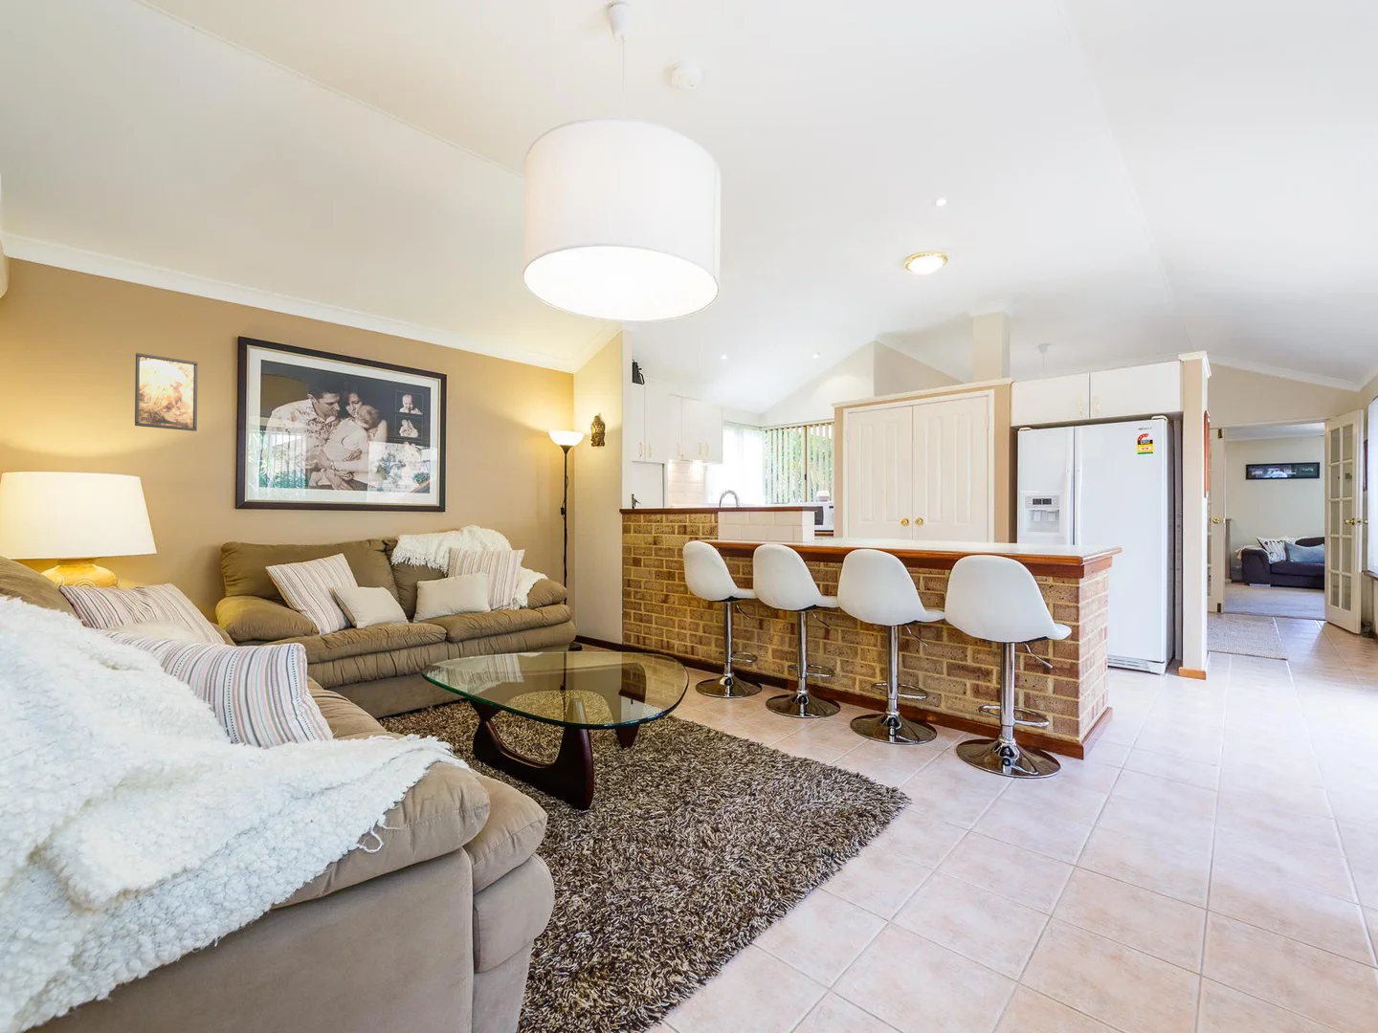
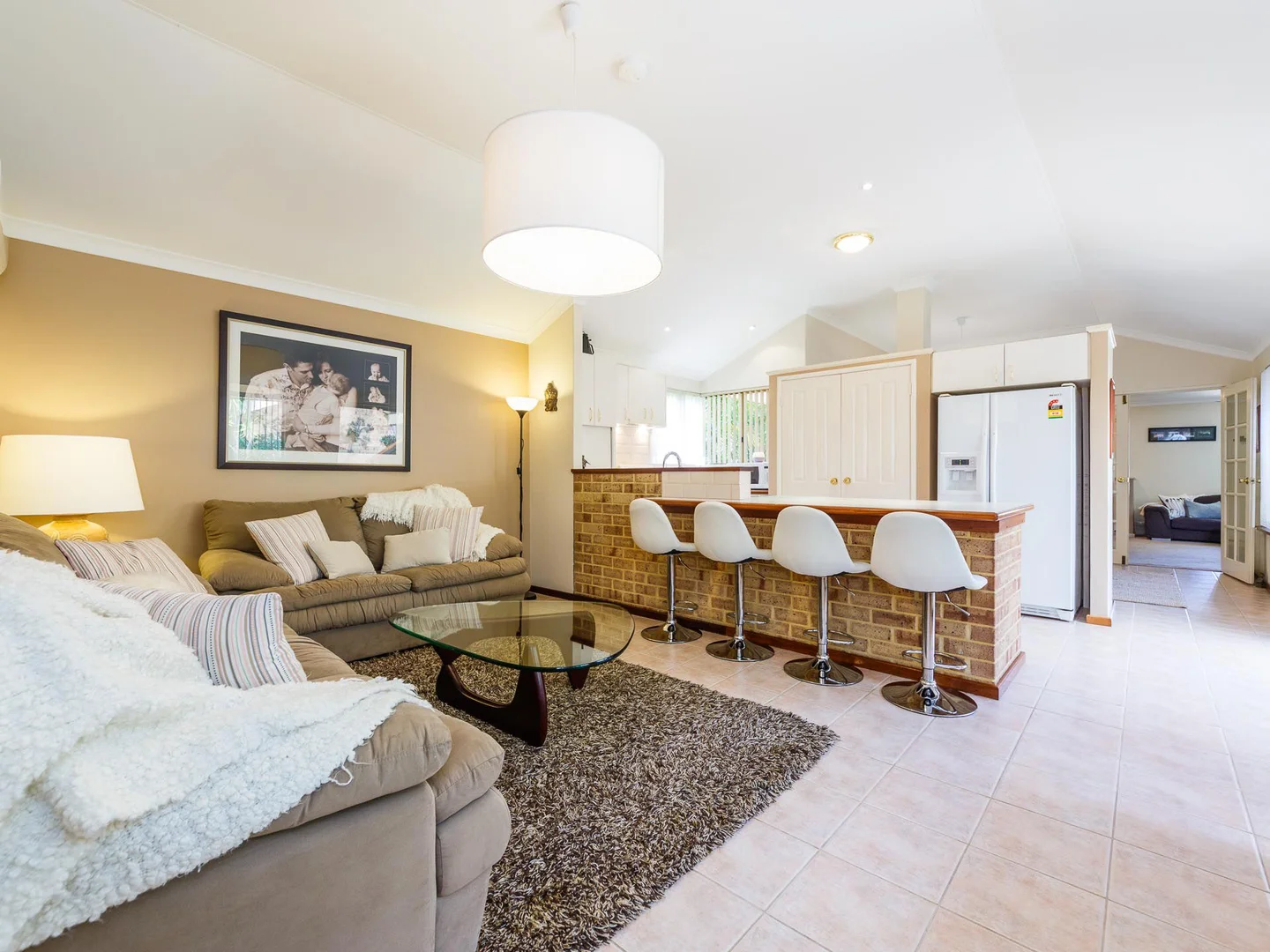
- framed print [133,352,199,432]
